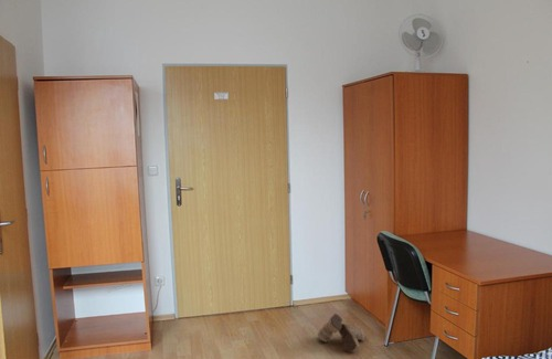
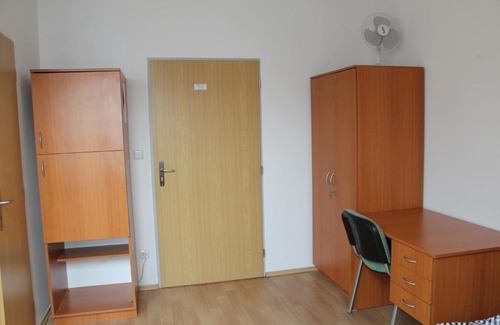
- boots [316,313,365,353]
